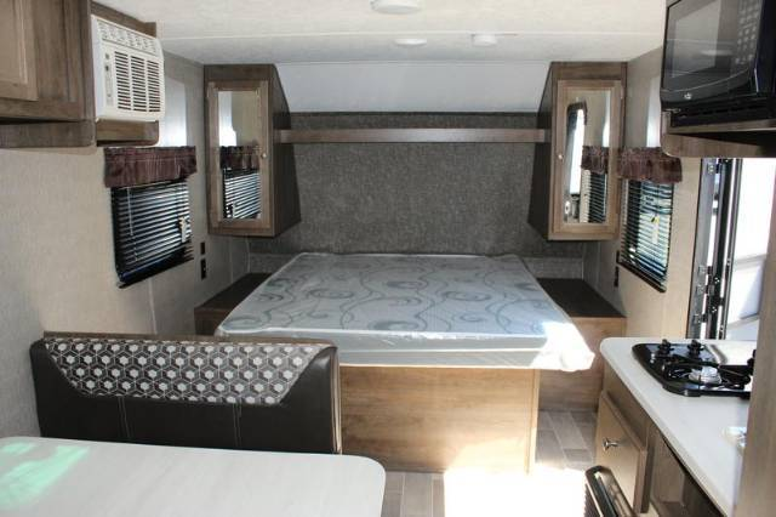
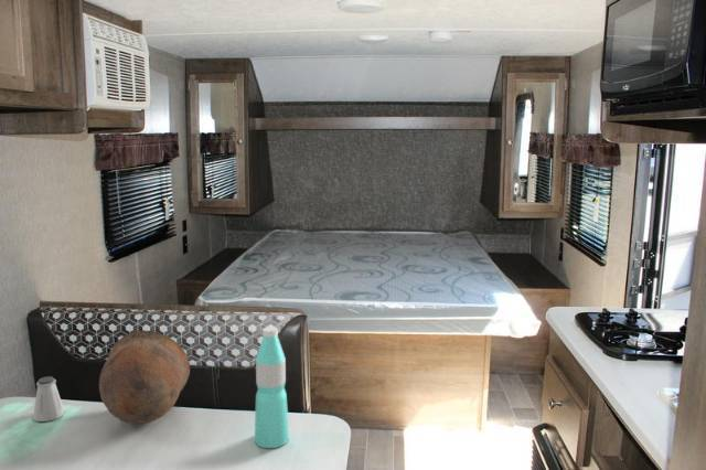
+ bowl [98,330,191,425]
+ water bottle [254,325,290,449]
+ saltshaker [32,375,65,423]
